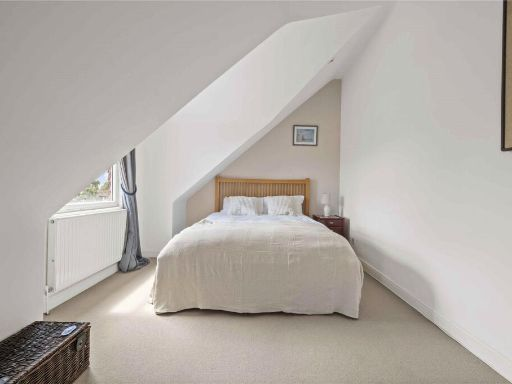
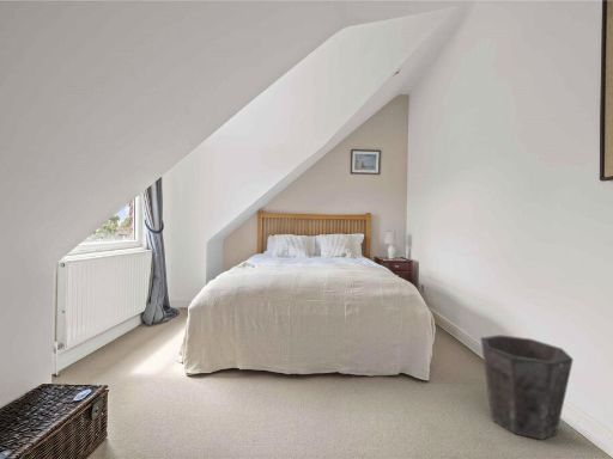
+ waste bin [480,333,575,441]
